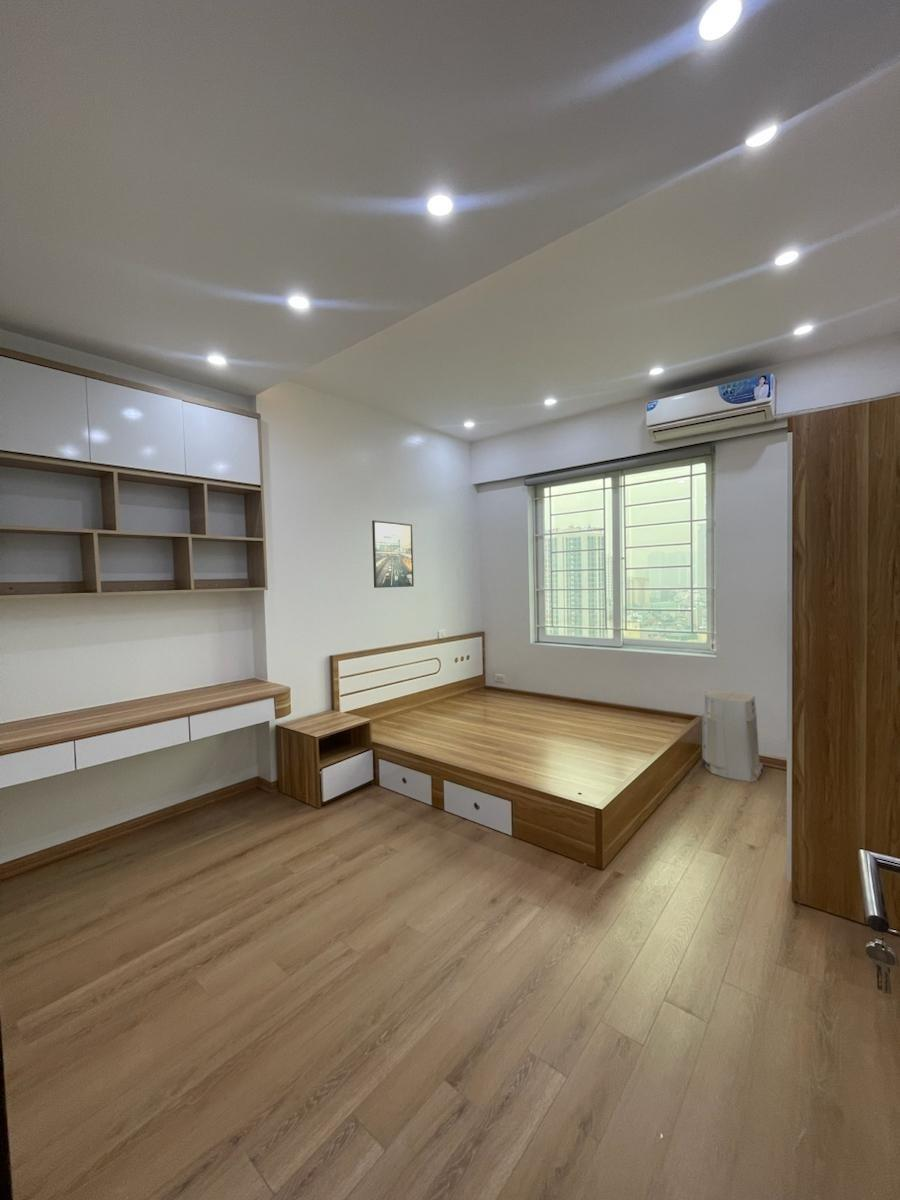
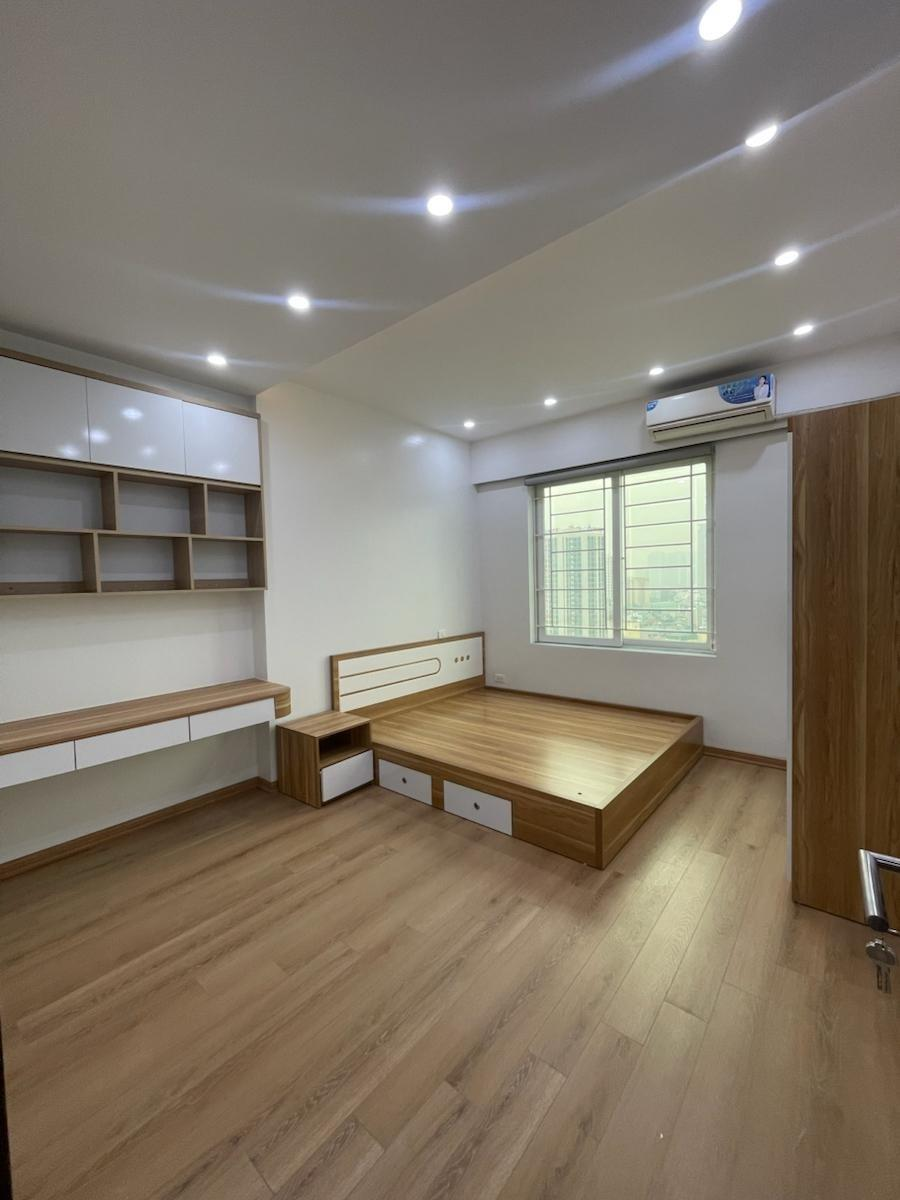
- air purifier [701,689,763,783]
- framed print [371,519,415,589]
